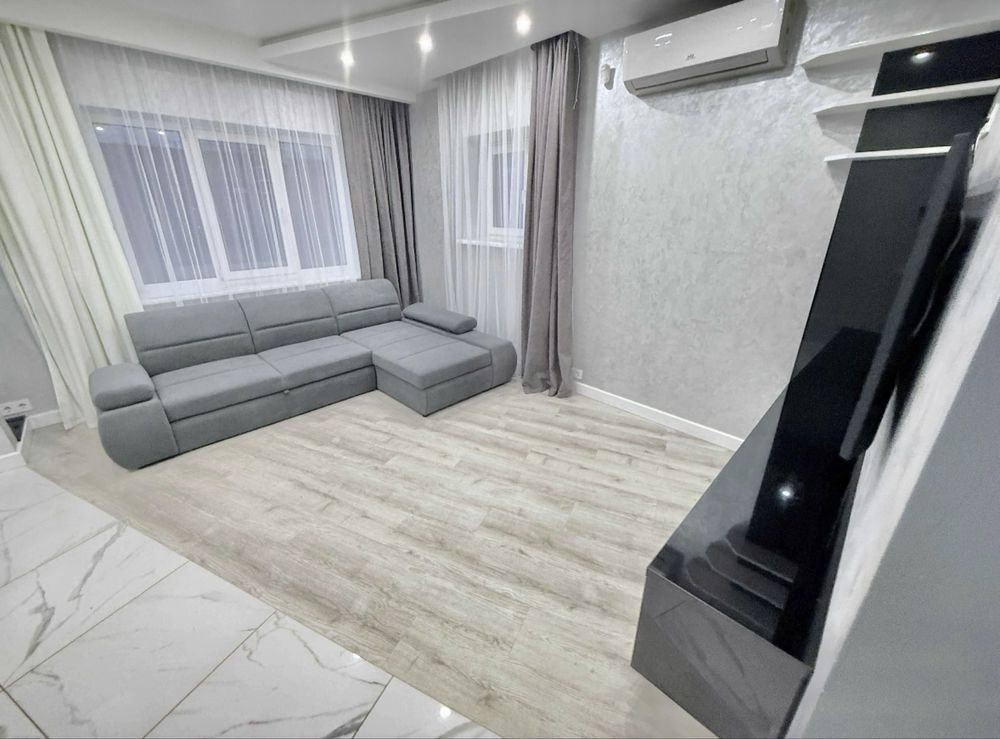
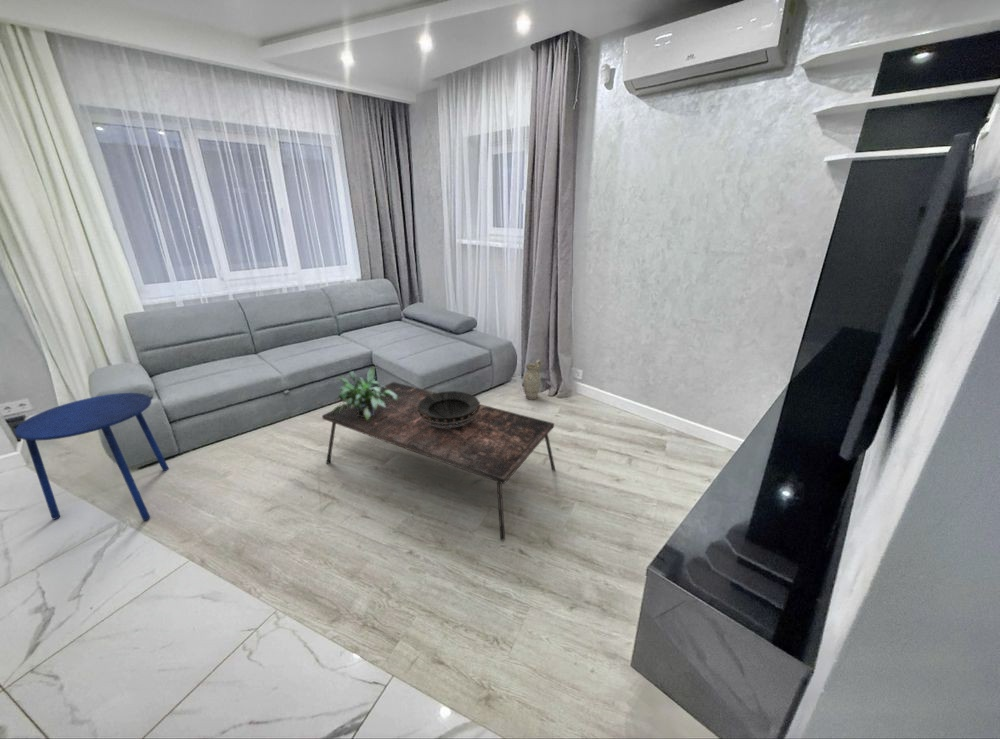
+ ceramic jug [523,359,542,401]
+ side table [14,392,170,521]
+ potted plant [332,366,398,420]
+ decorative bowl [417,390,481,428]
+ coffee table [321,381,556,541]
